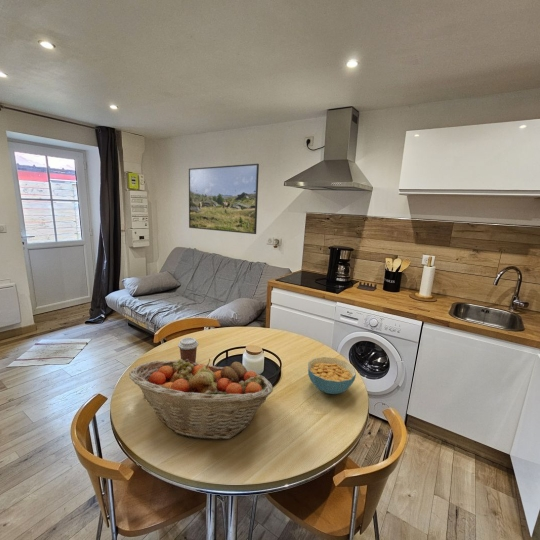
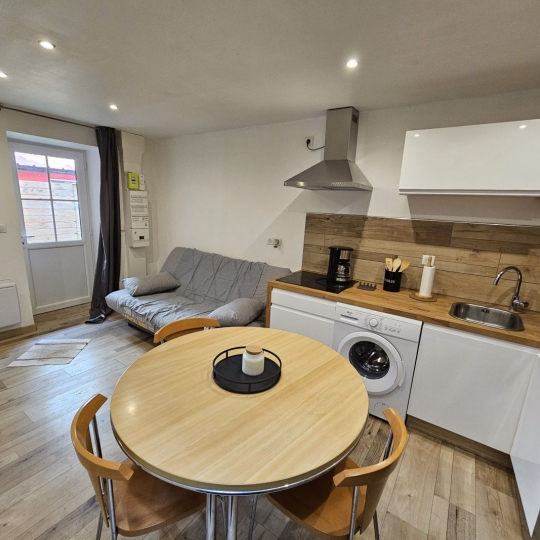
- coffee cup [177,336,199,363]
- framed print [188,163,260,235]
- cereal bowl [307,356,357,395]
- fruit basket [128,358,274,441]
